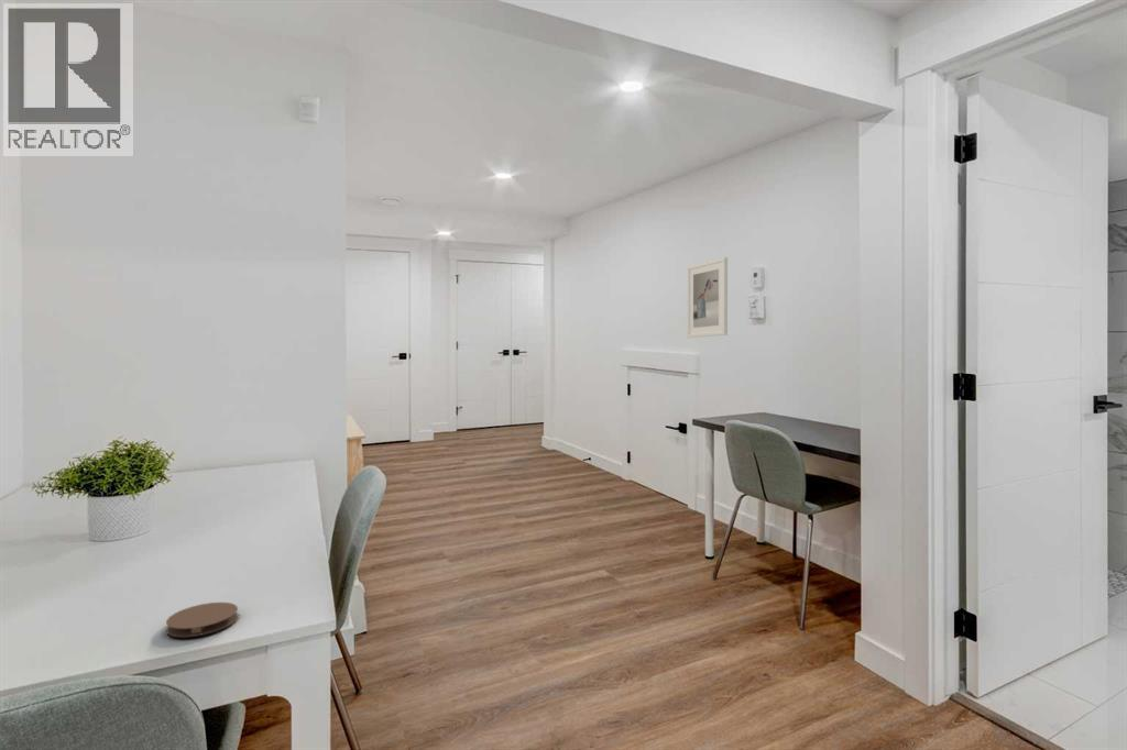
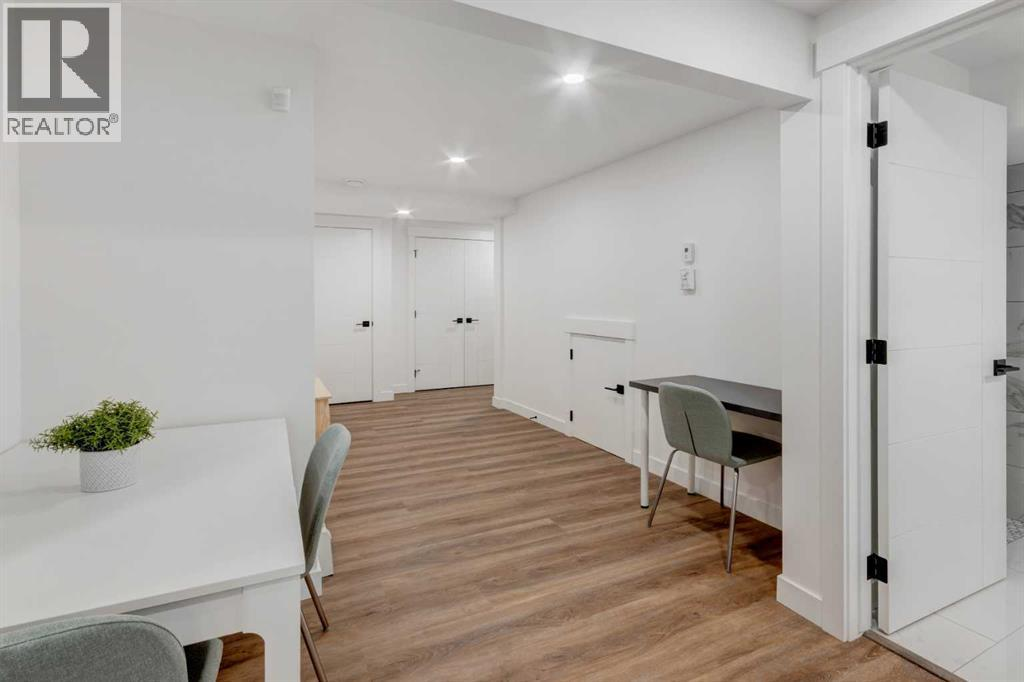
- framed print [686,256,729,339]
- coaster [165,602,239,638]
